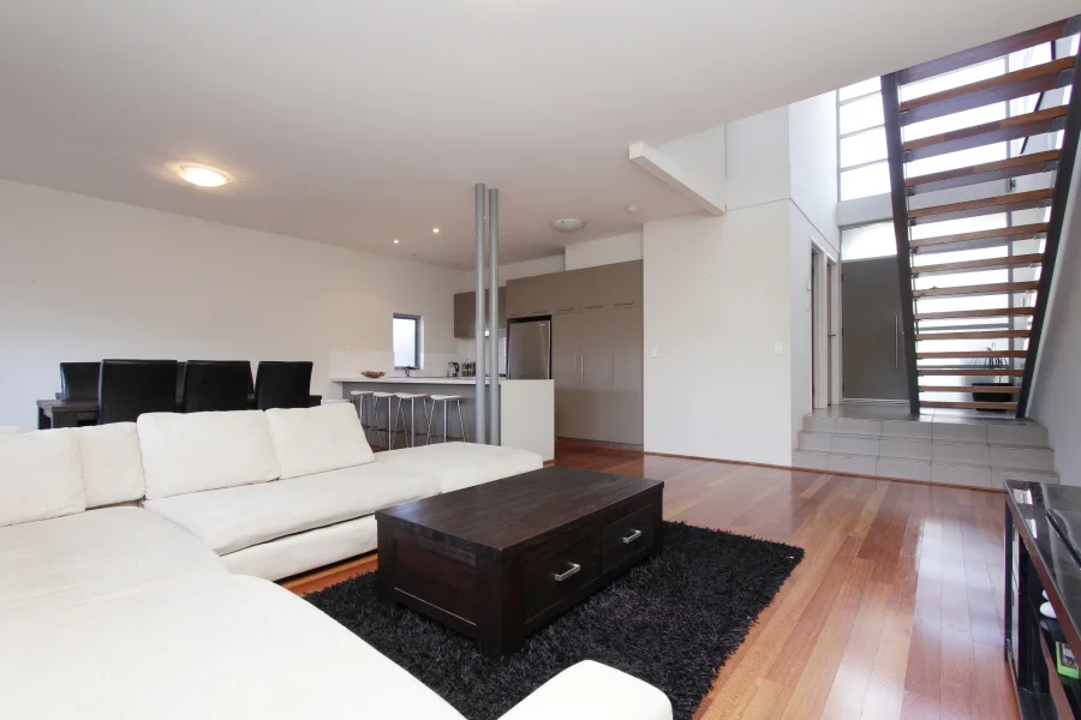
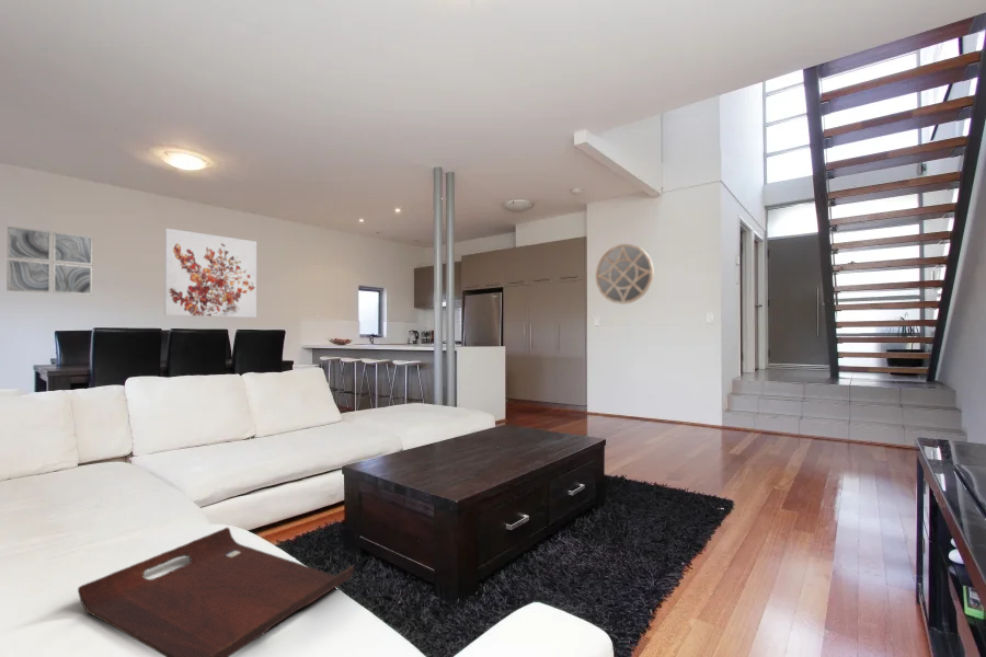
+ serving tray [77,527,355,657]
+ wall art [163,228,257,319]
+ wall art [5,226,93,296]
+ home mirror [595,243,655,304]
